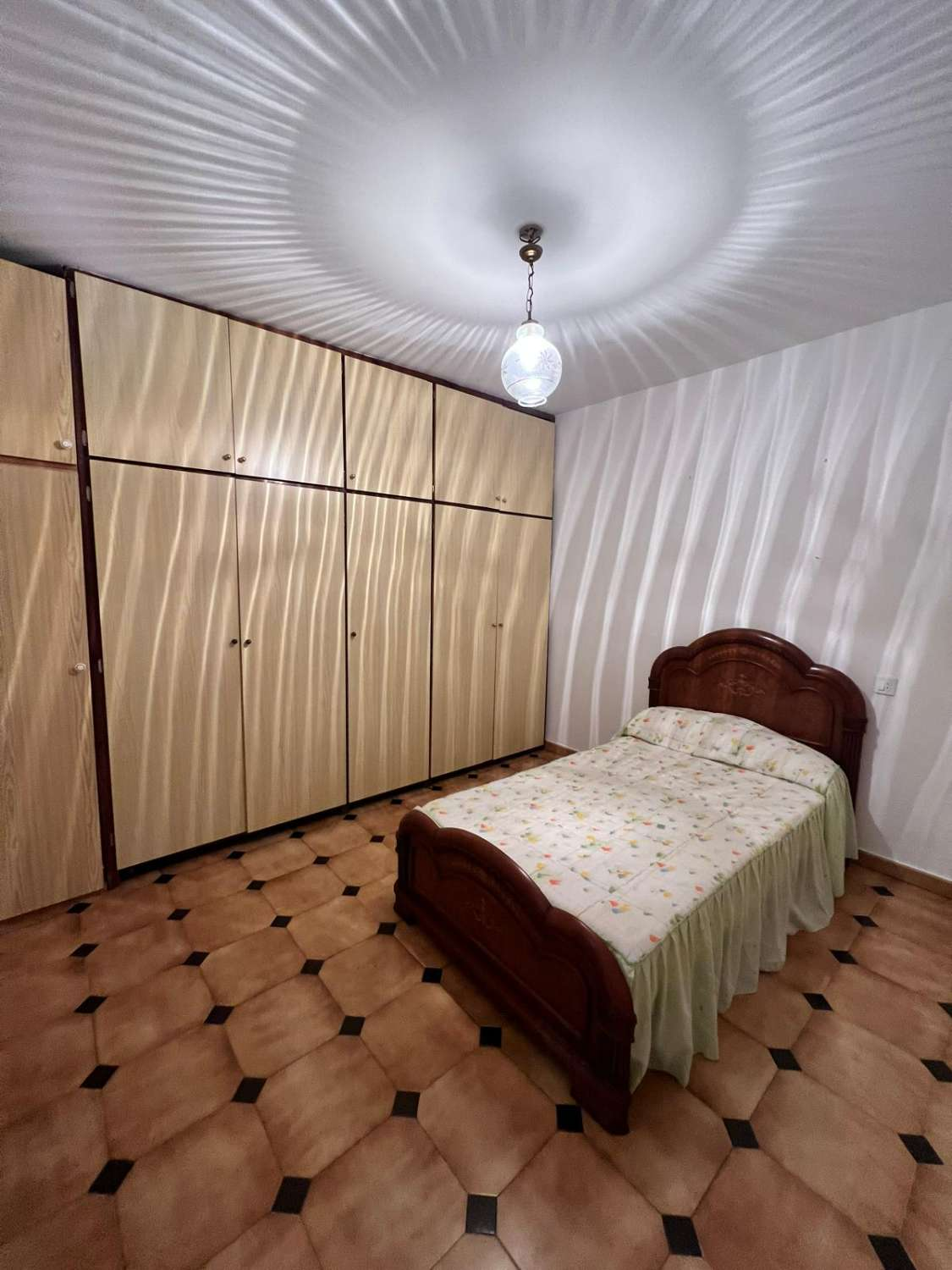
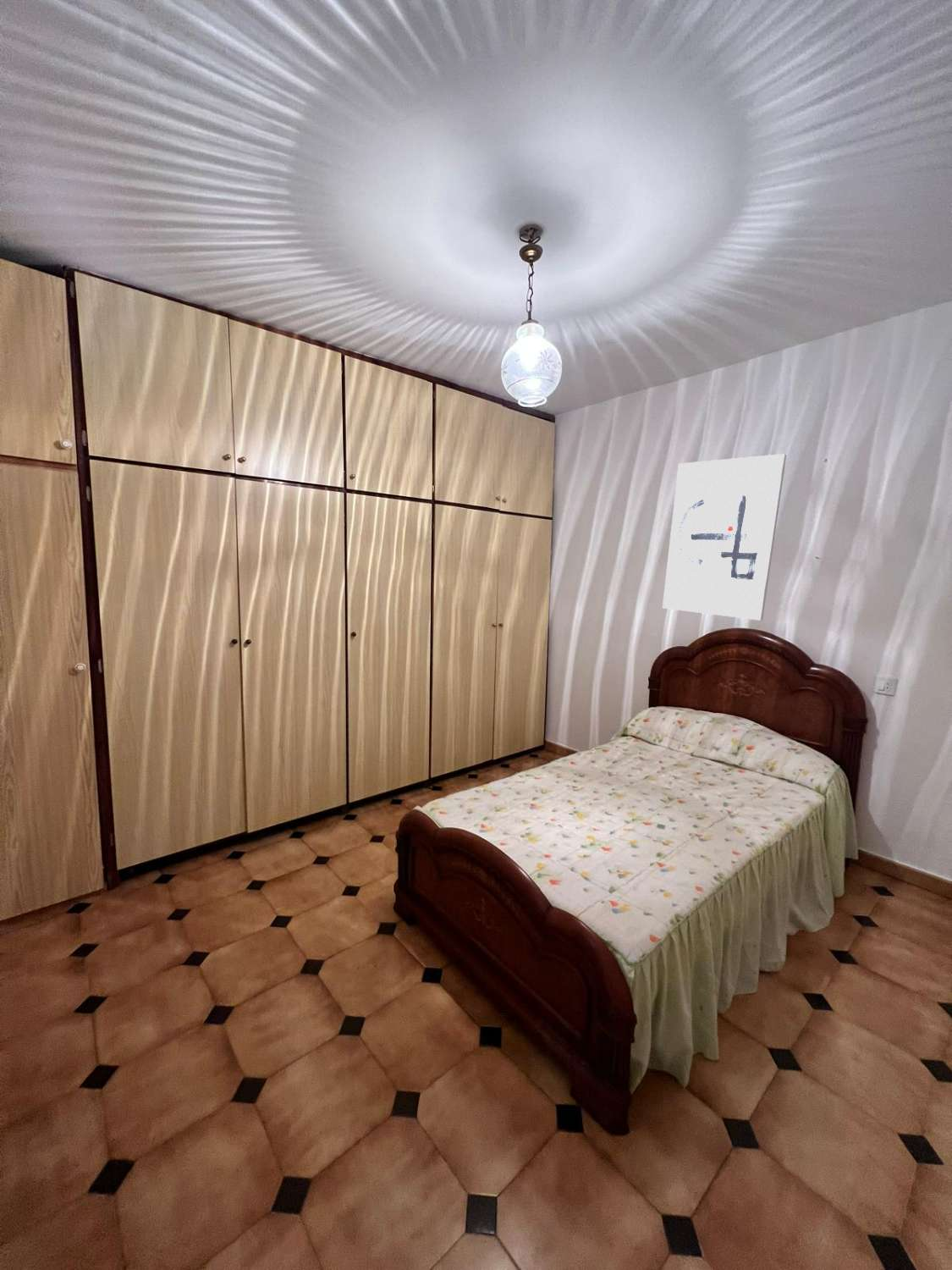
+ wall art [662,453,787,621]
